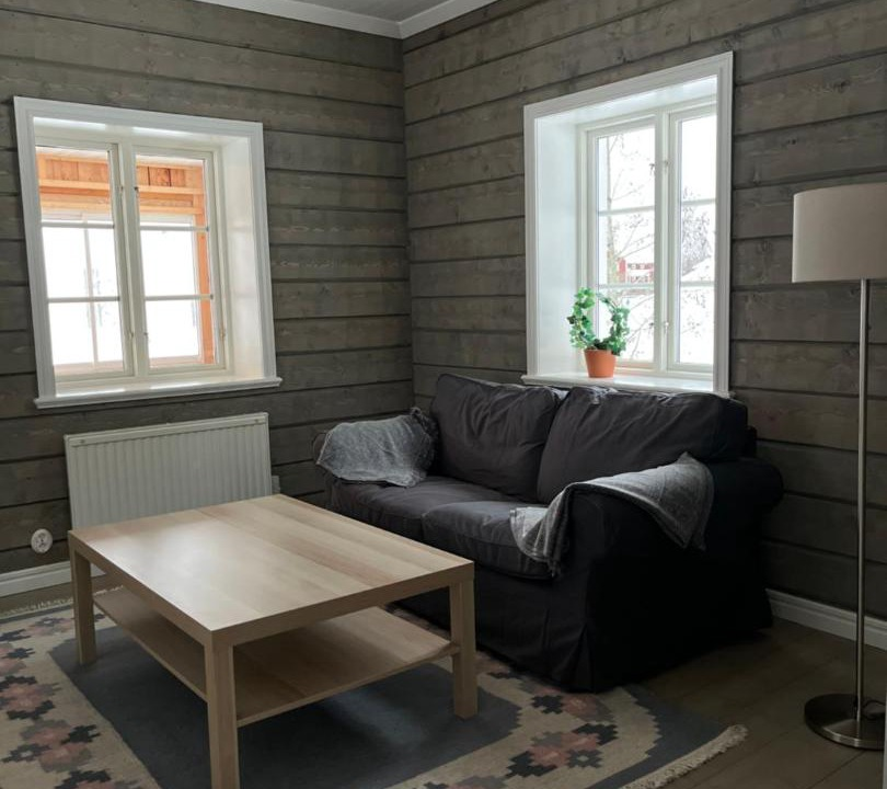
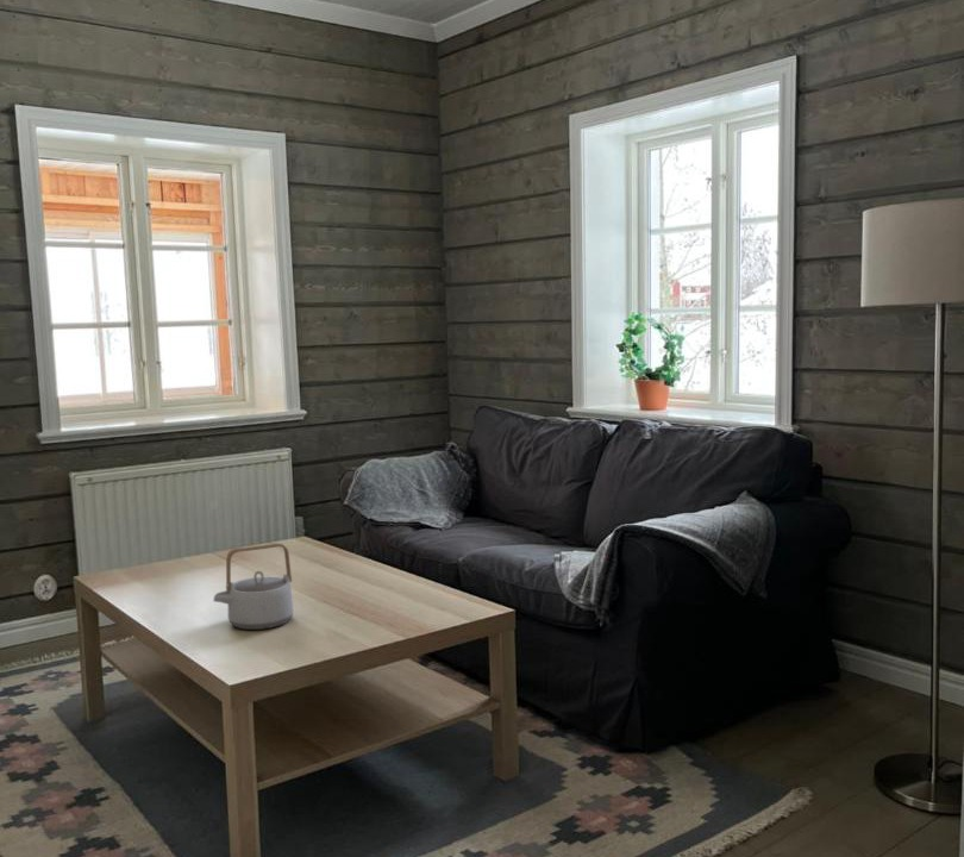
+ teapot [212,542,295,631]
